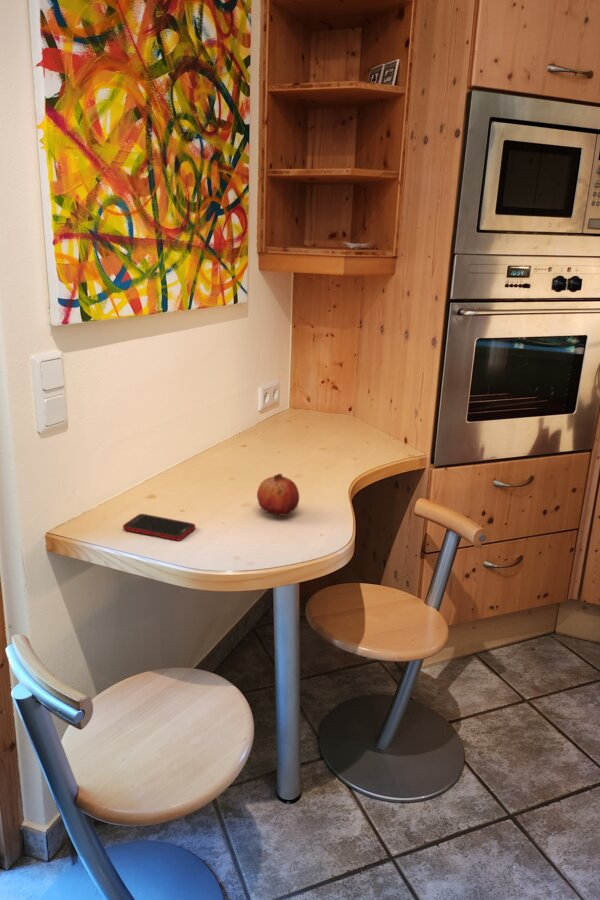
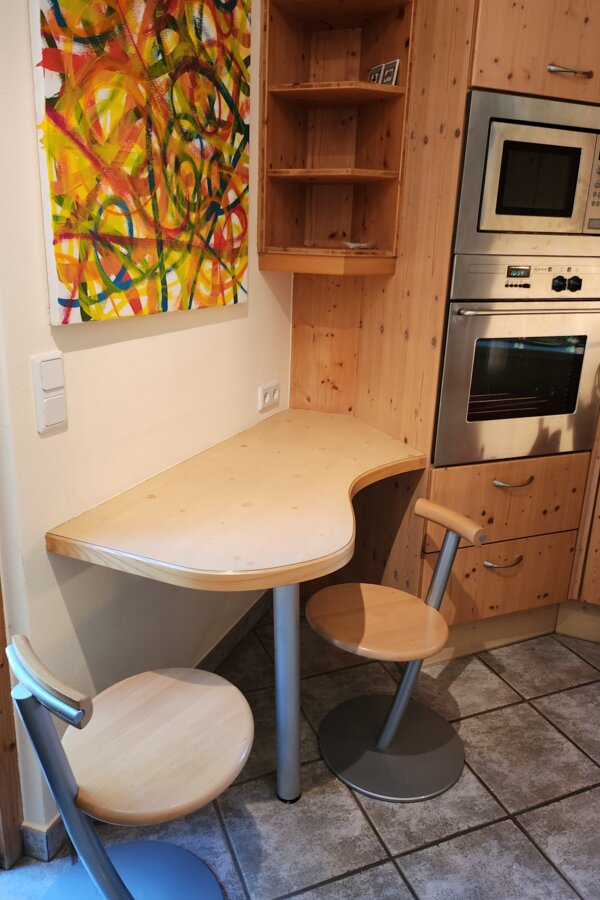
- fruit [256,473,300,517]
- cell phone [122,513,196,541]
